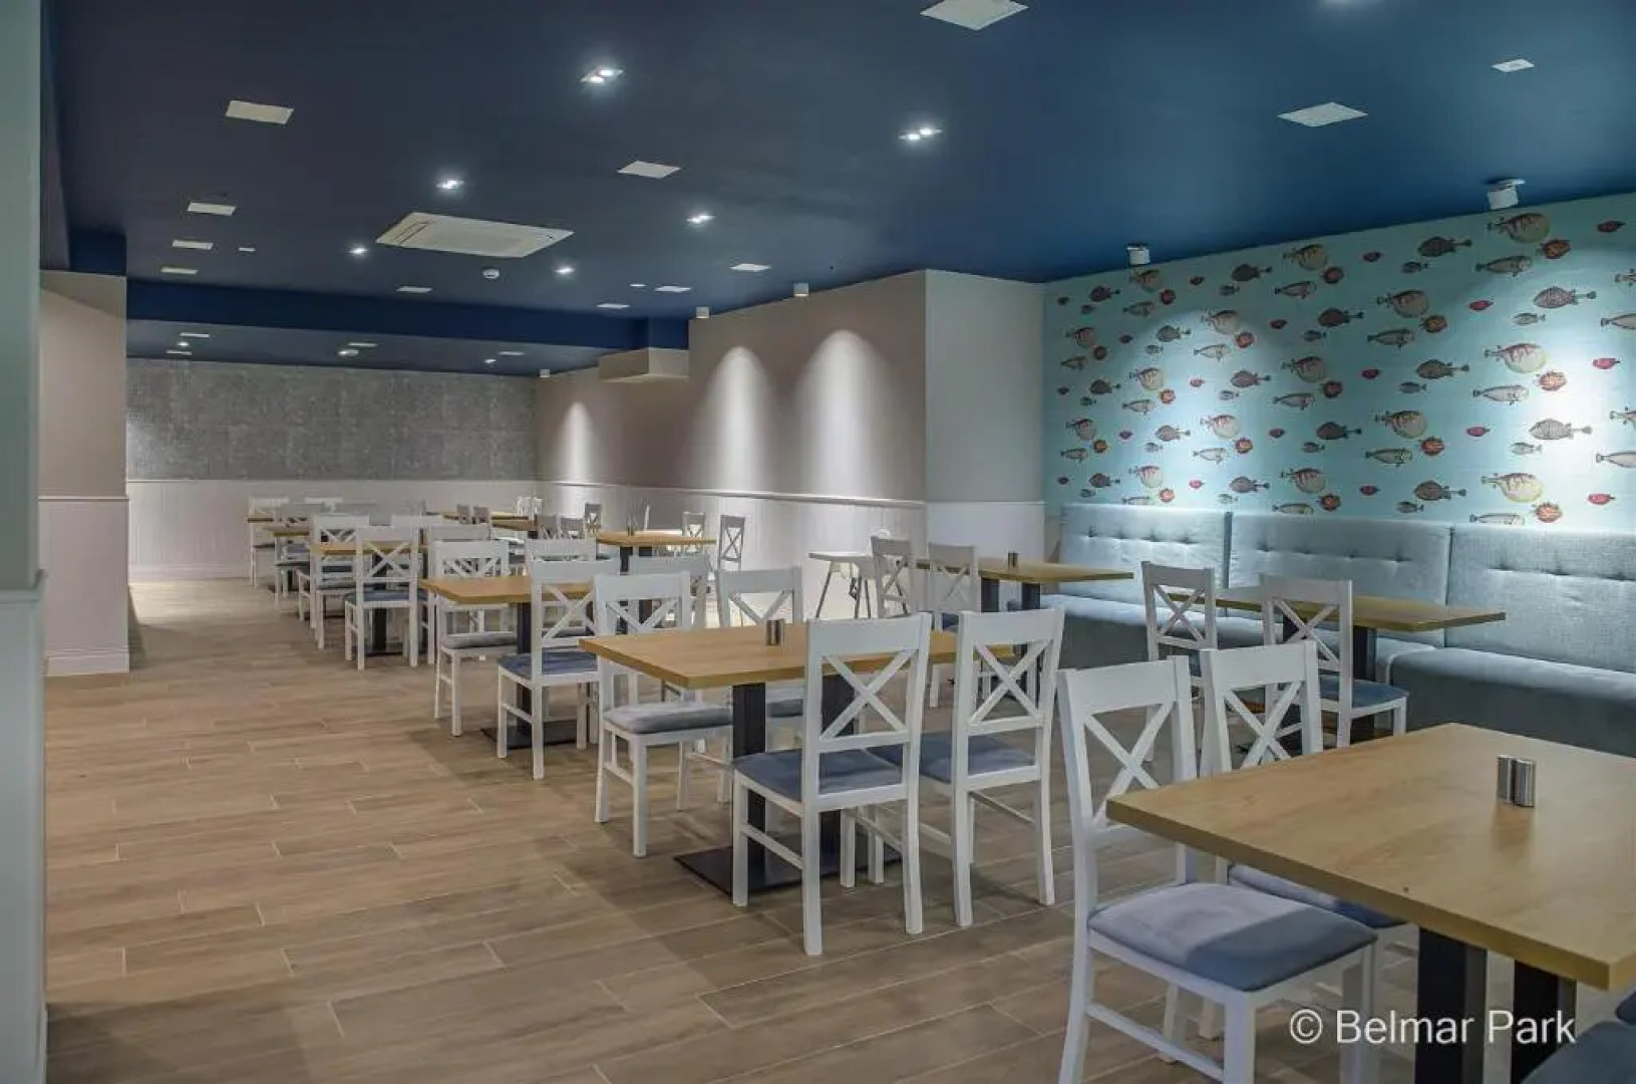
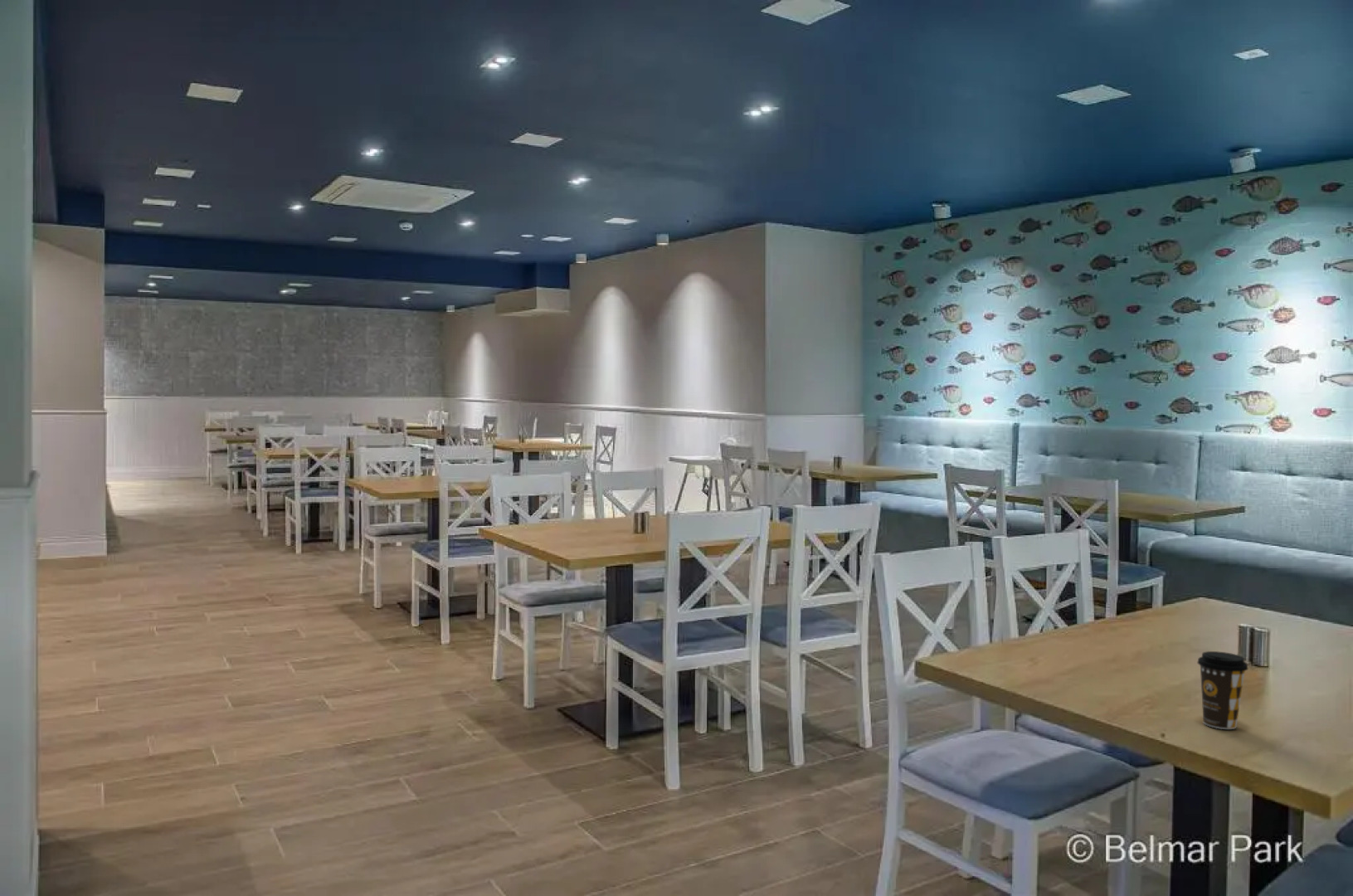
+ coffee cup [1196,650,1249,730]
